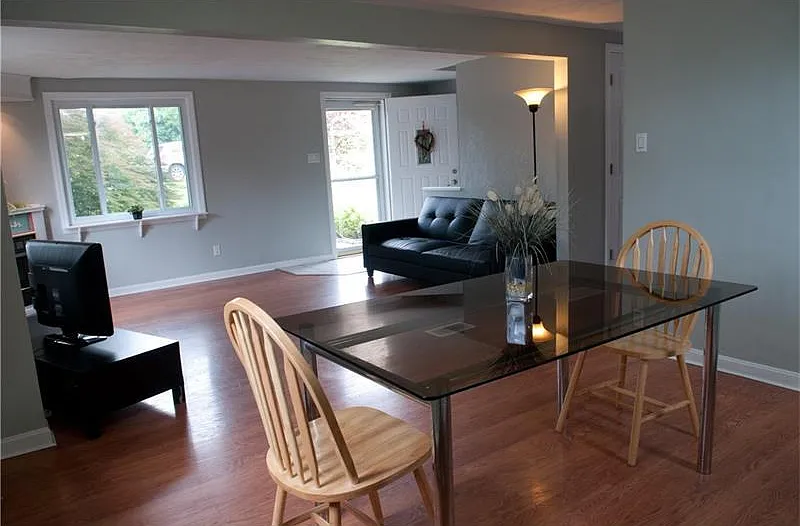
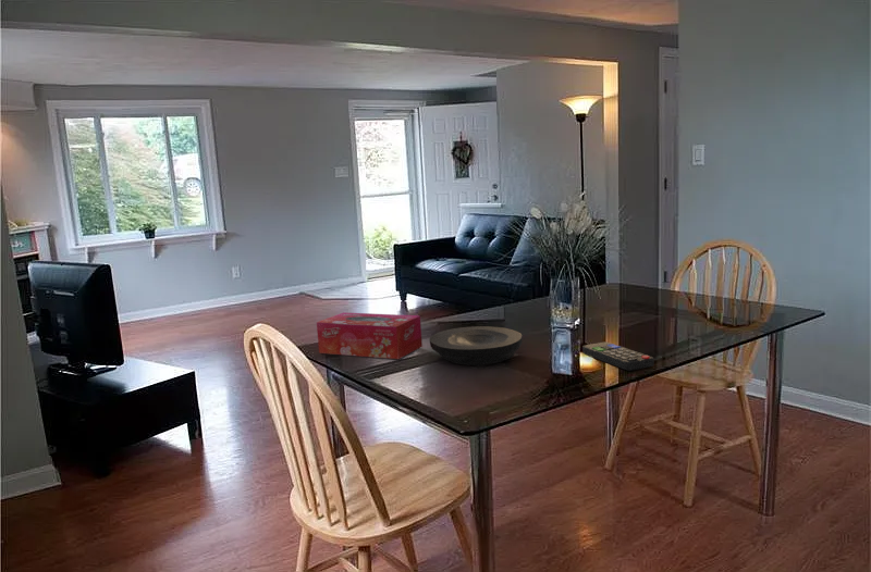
+ remote control [581,341,654,372]
+ plate [429,325,524,366]
+ tissue box [316,311,424,360]
